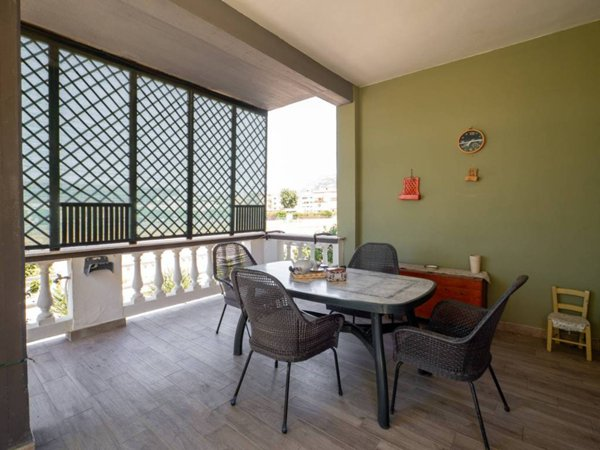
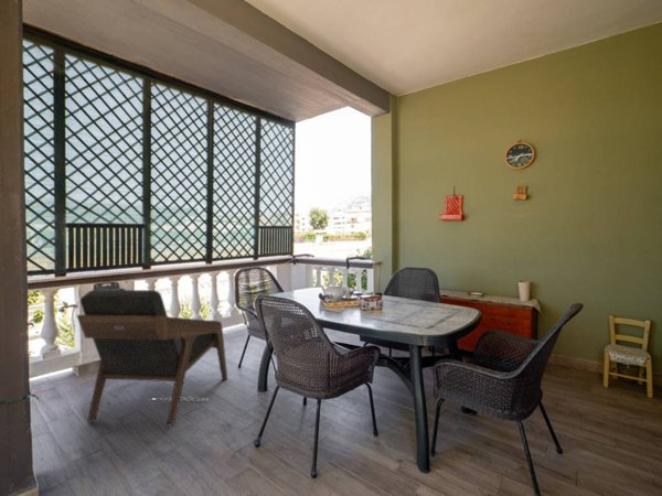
+ lounge chair [75,289,228,427]
